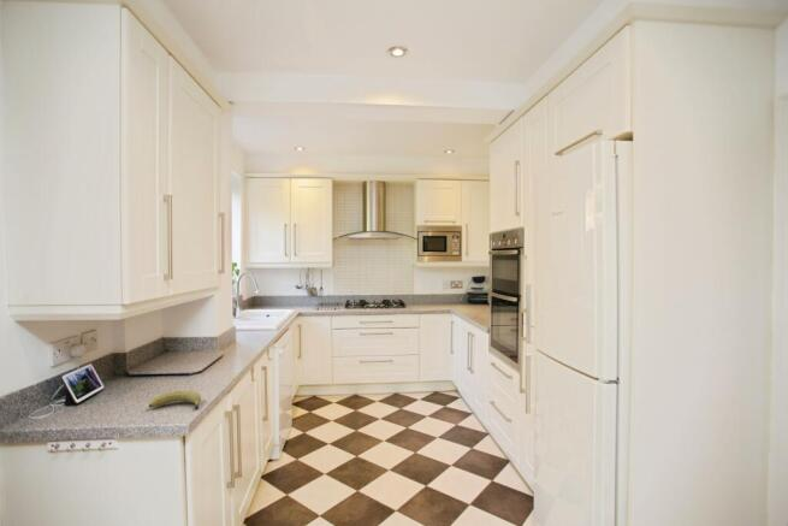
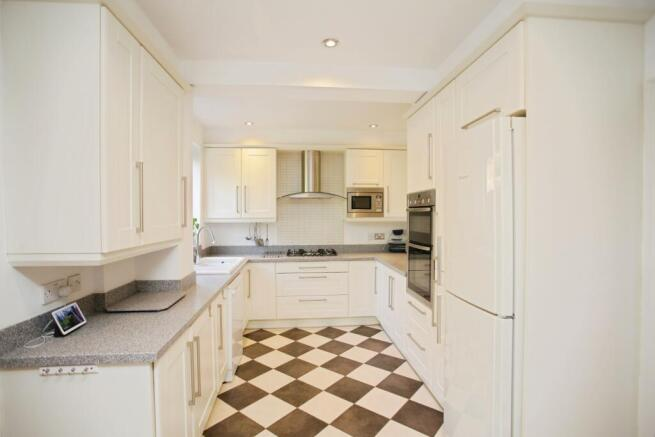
- fruit [148,389,202,410]
